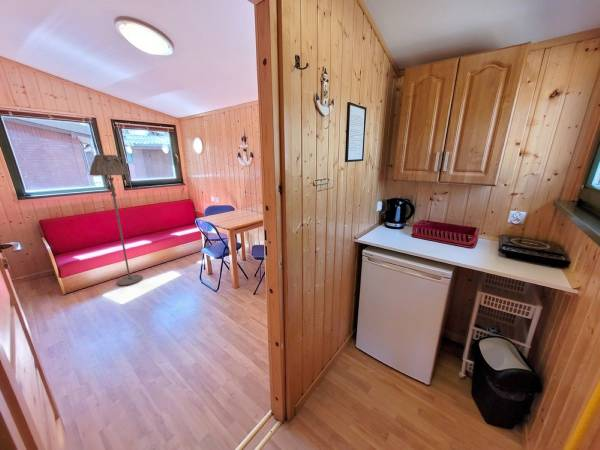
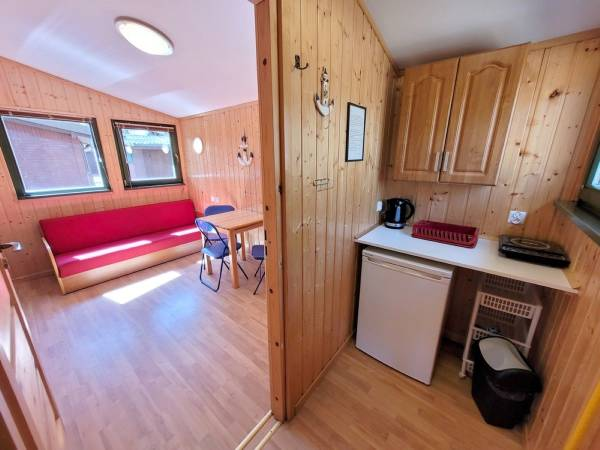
- floor lamp [89,154,143,287]
